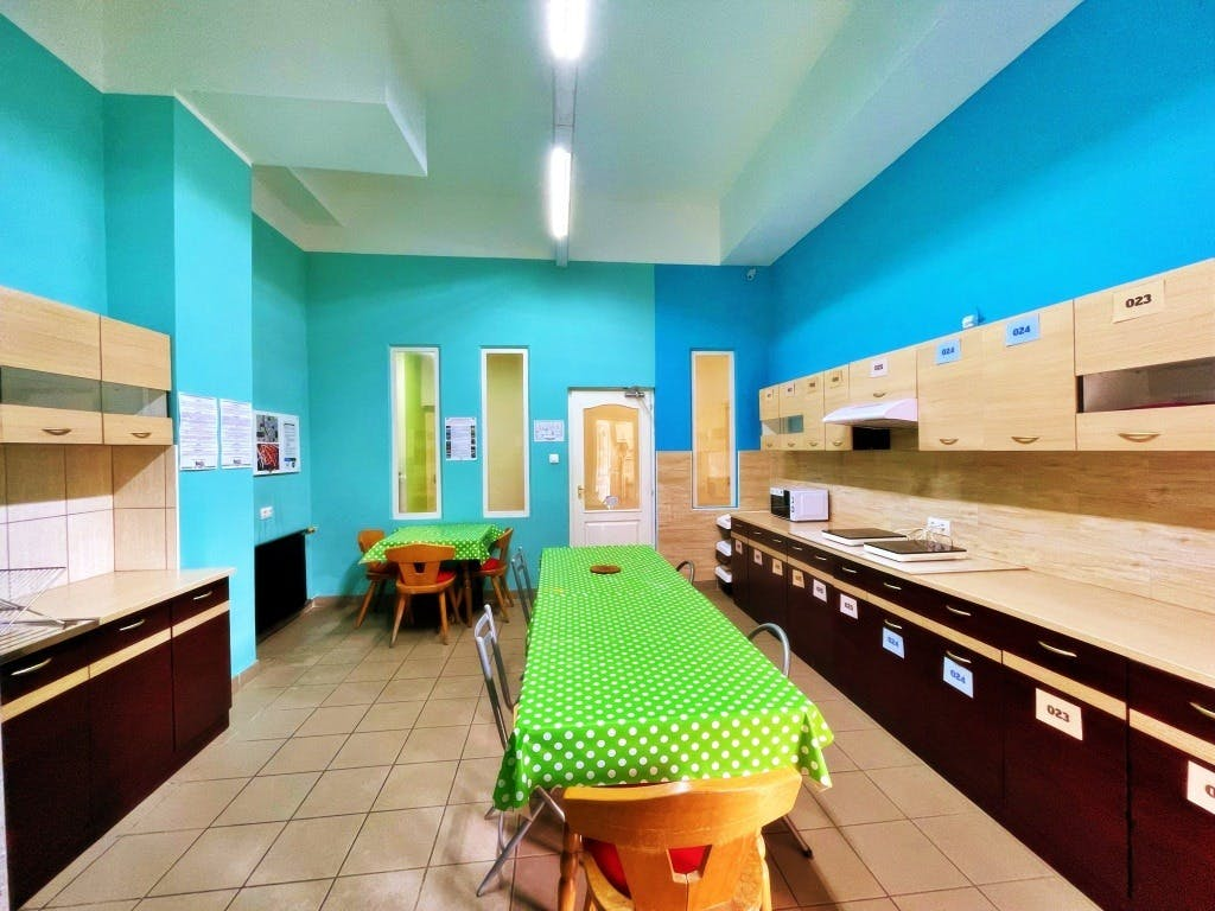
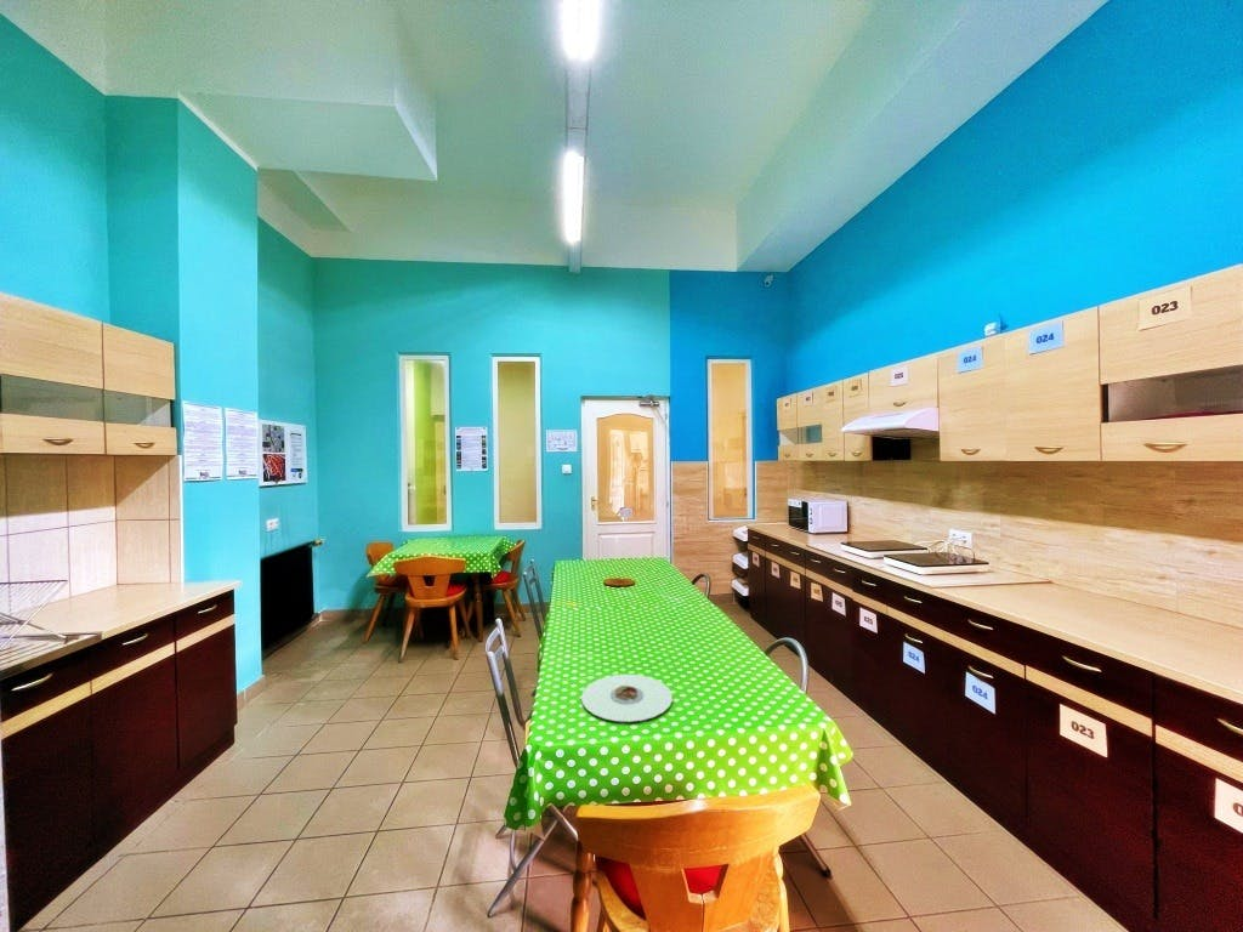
+ plate [580,674,674,723]
